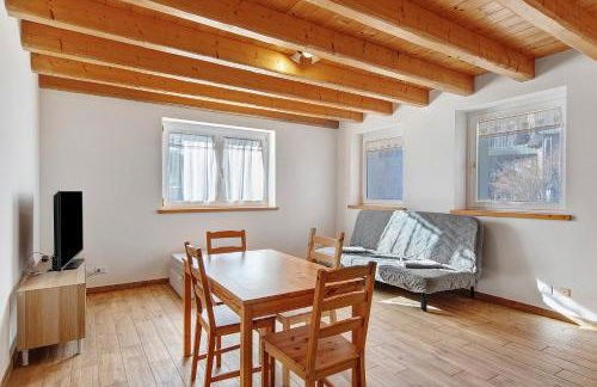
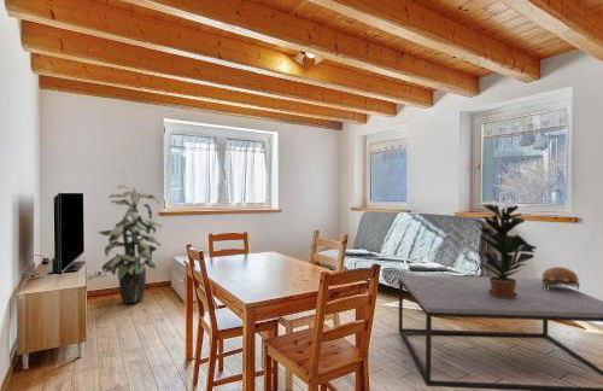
+ coffee table [398,274,603,391]
+ indoor plant [96,185,163,304]
+ decorative bowl [540,265,581,291]
+ potted plant [475,204,538,299]
